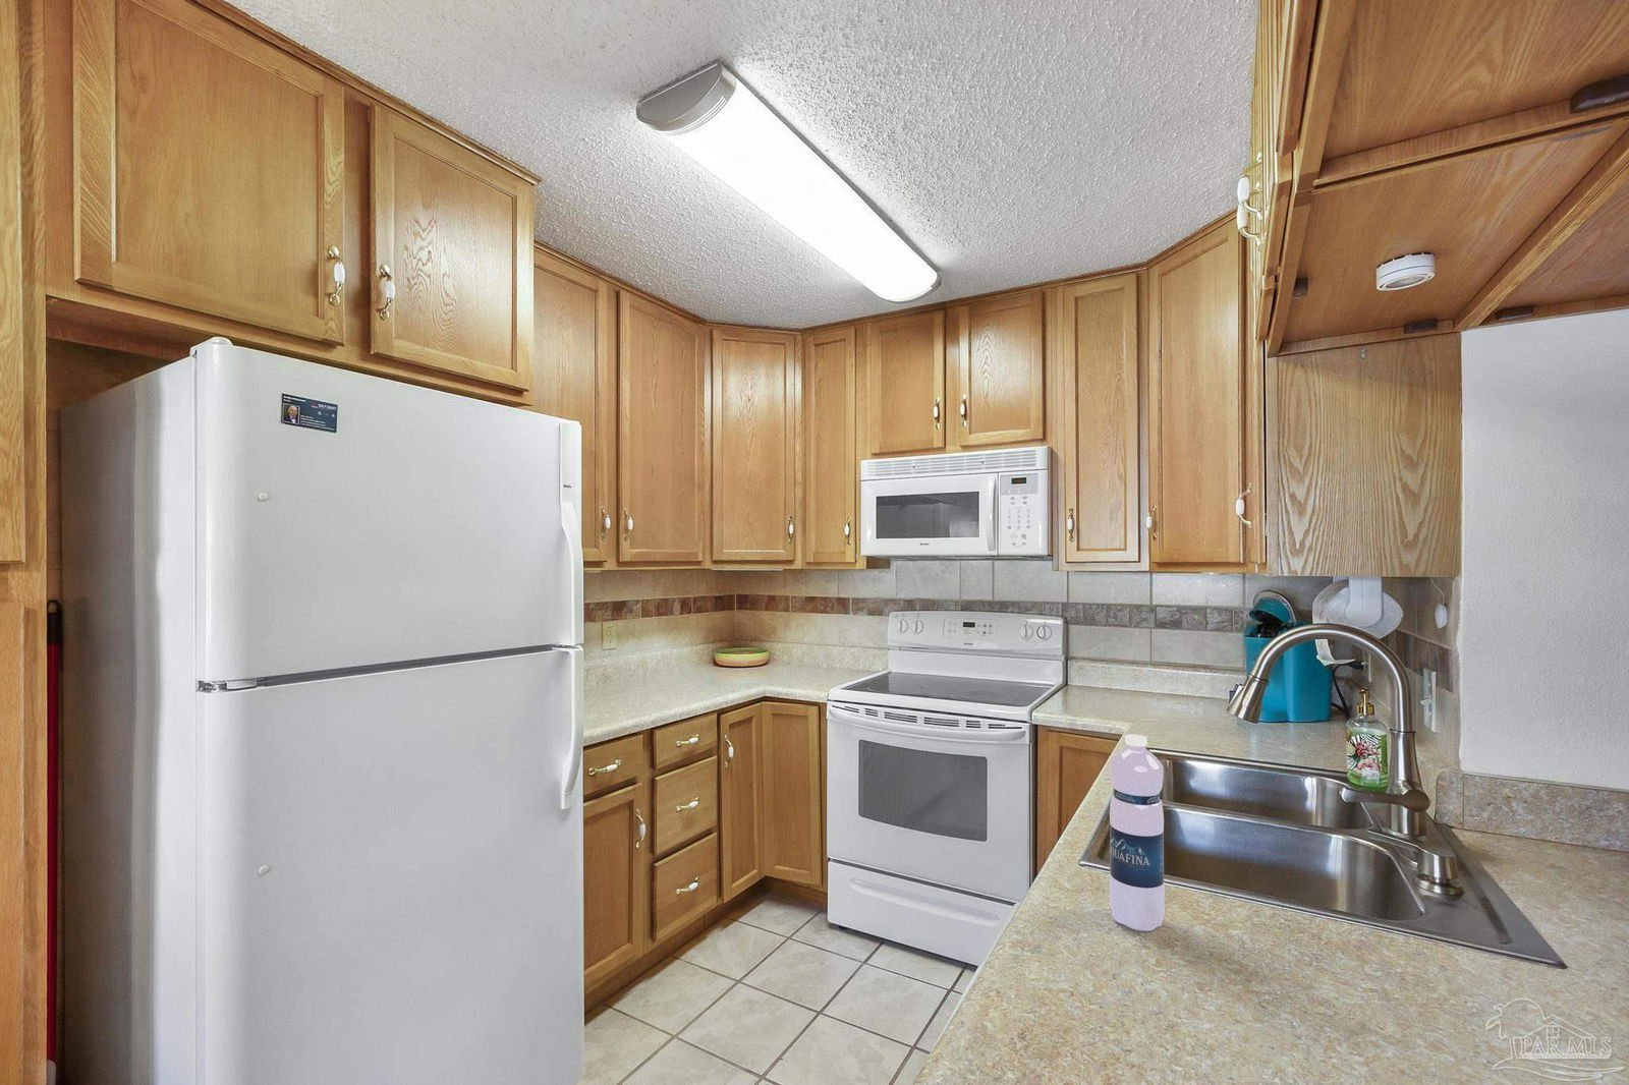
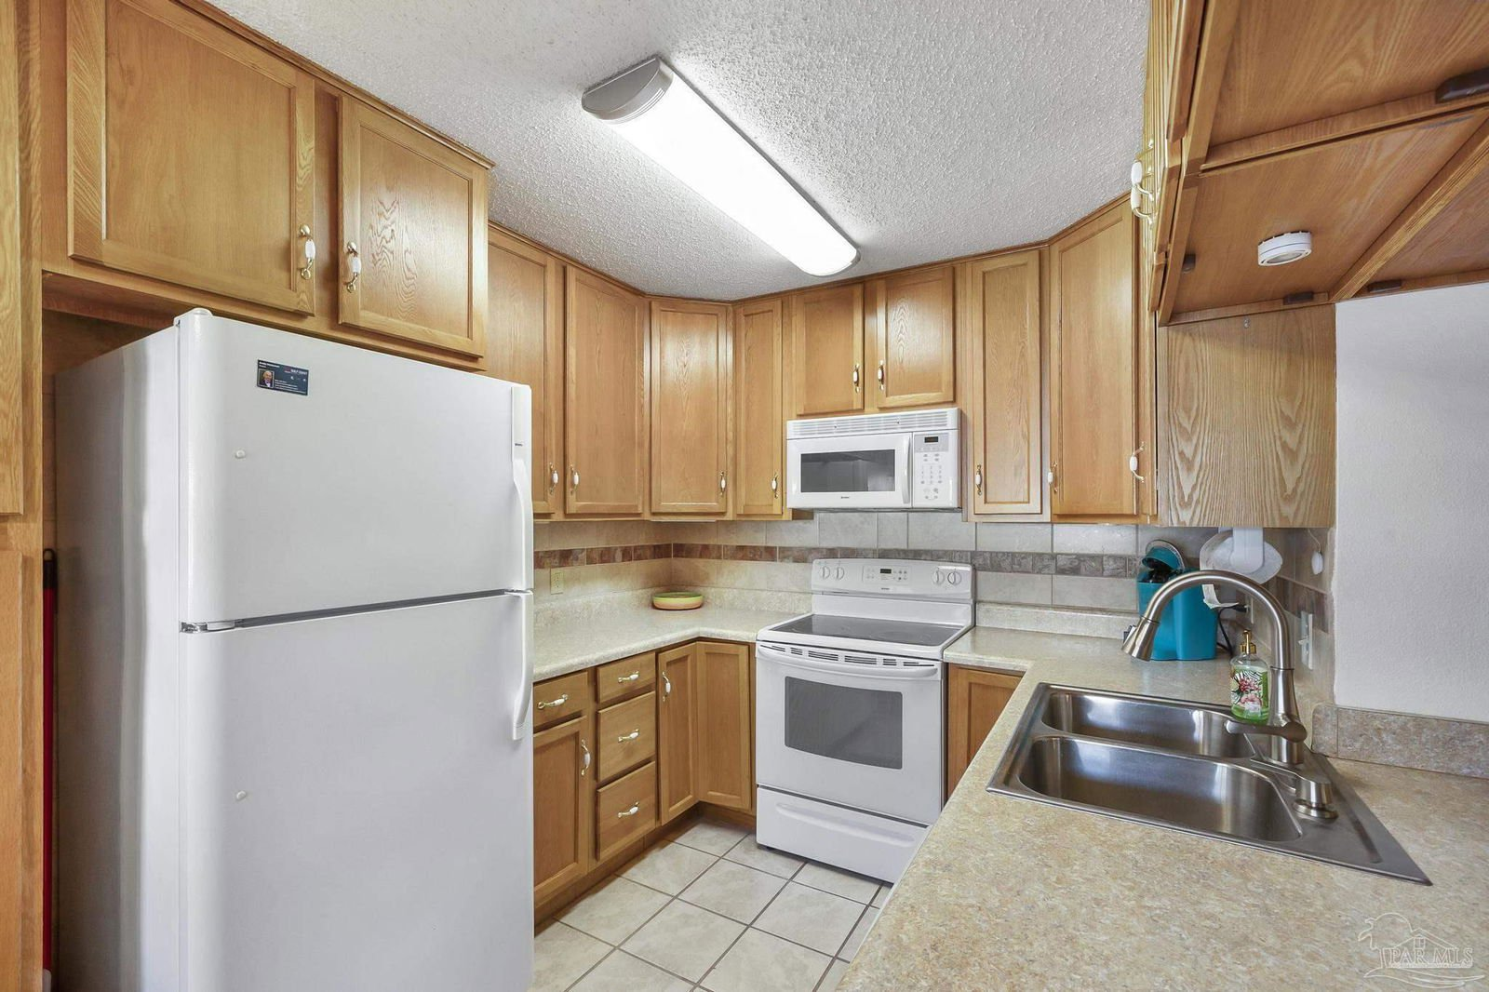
- water bottle [1108,734,1166,931]
